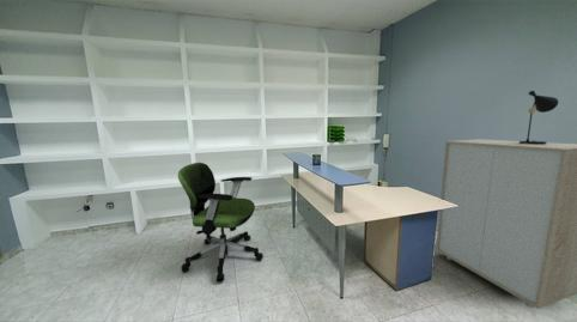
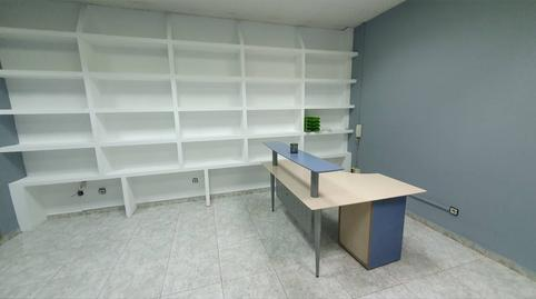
- storage cabinet [435,138,577,310]
- table lamp [518,90,559,145]
- office chair [177,162,265,282]
